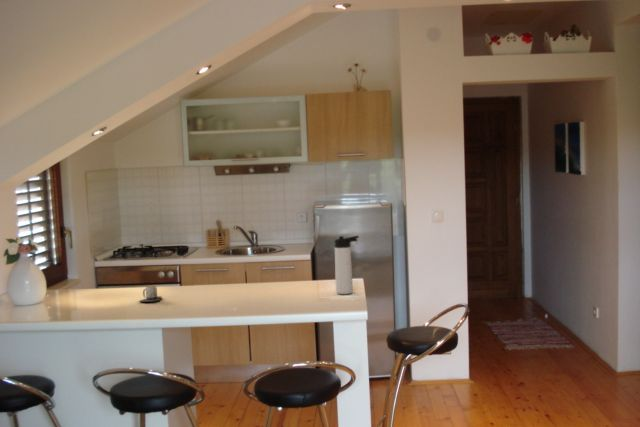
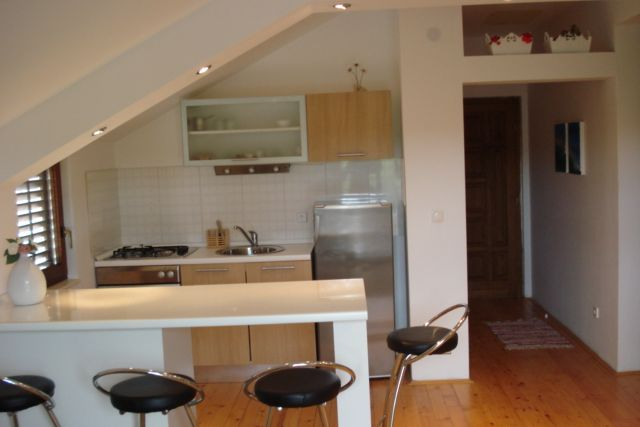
- mug [137,285,163,303]
- thermos bottle [334,235,360,295]
